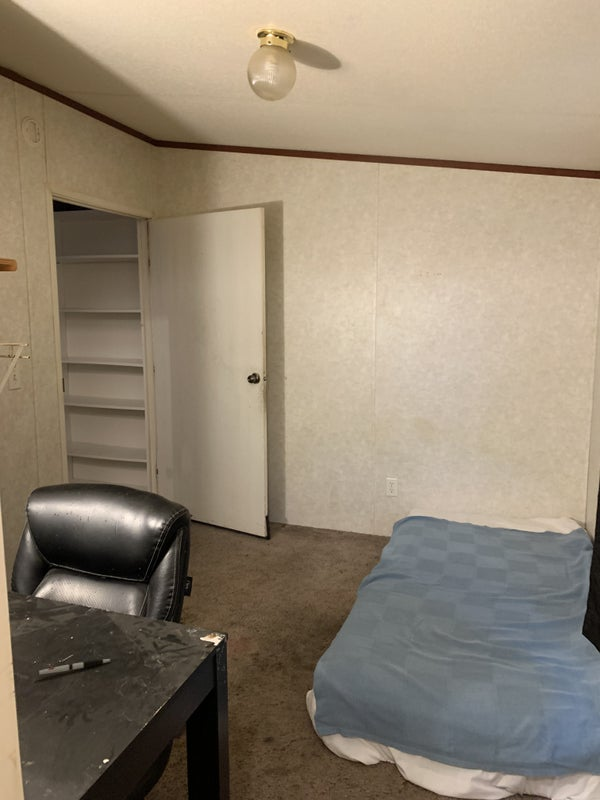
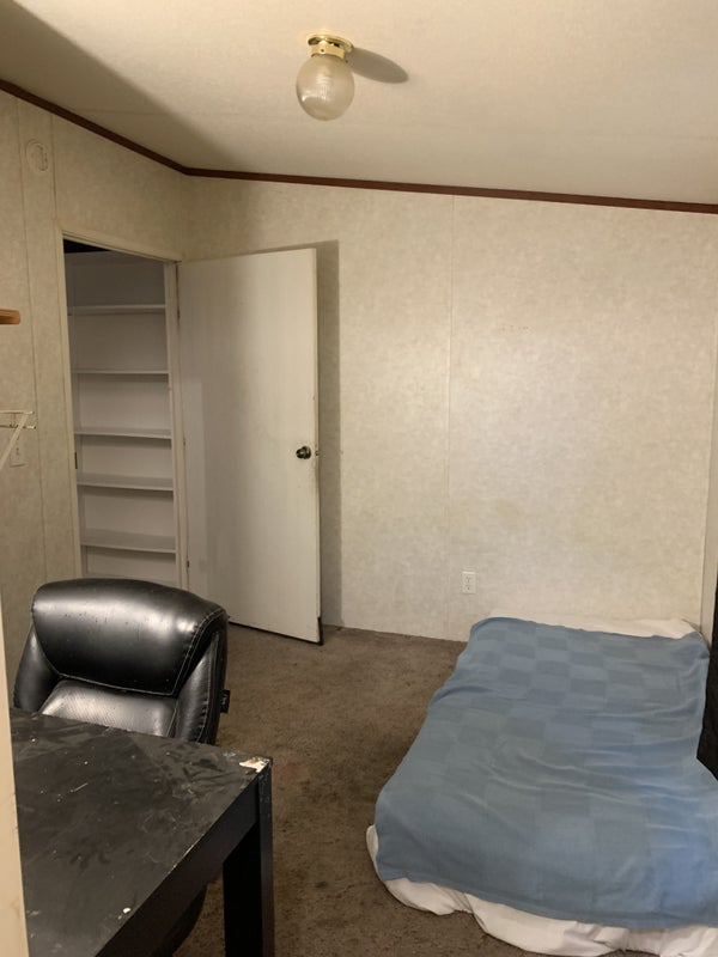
- pen [38,658,113,676]
